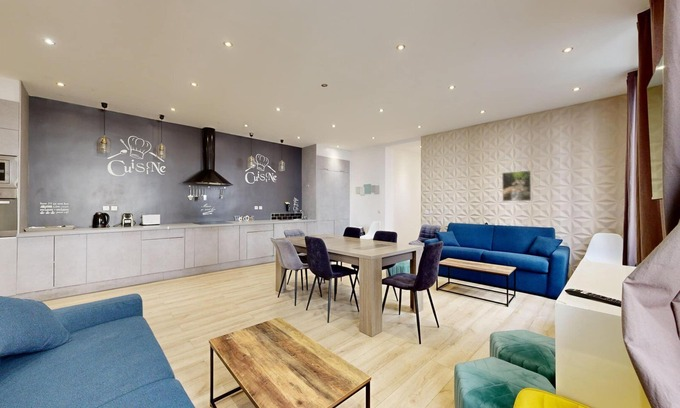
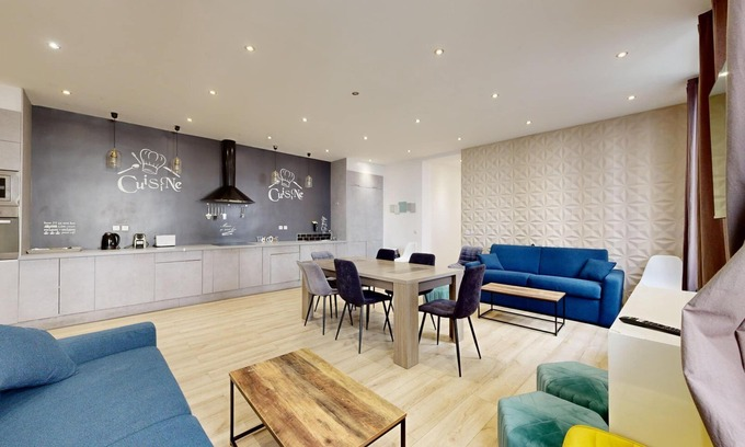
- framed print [501,170,532,202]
